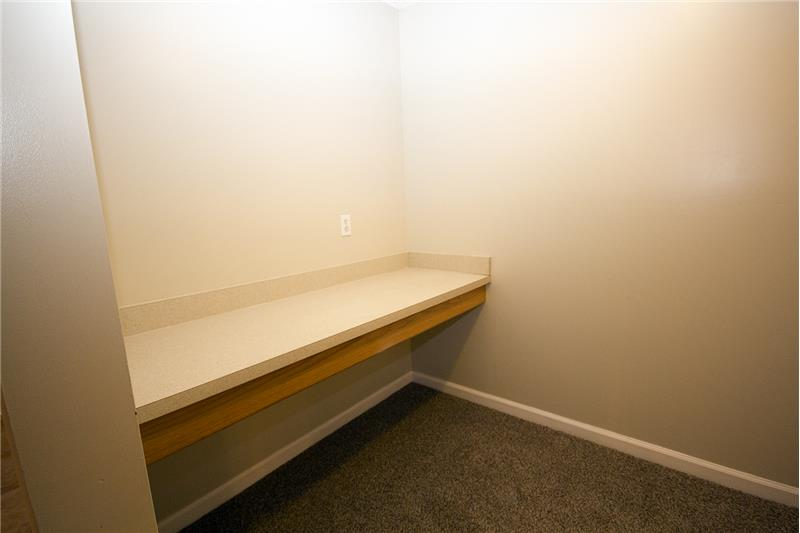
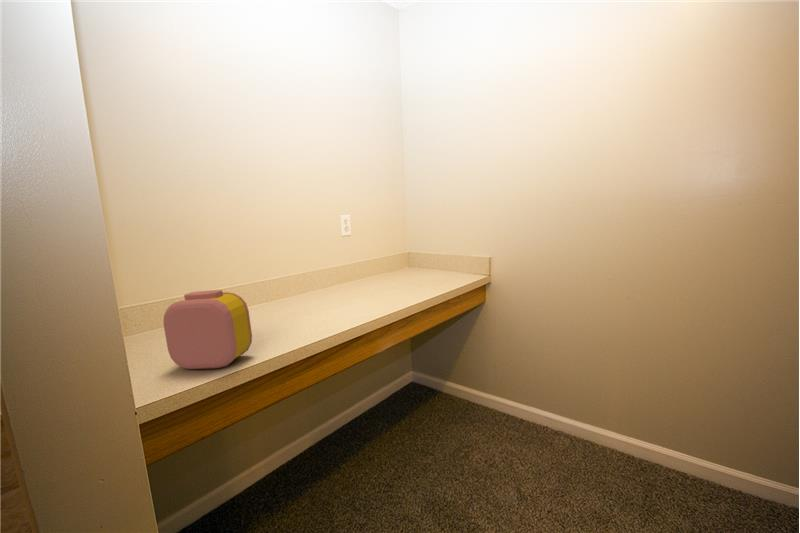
+ alarm clock [162,289,253,370]
